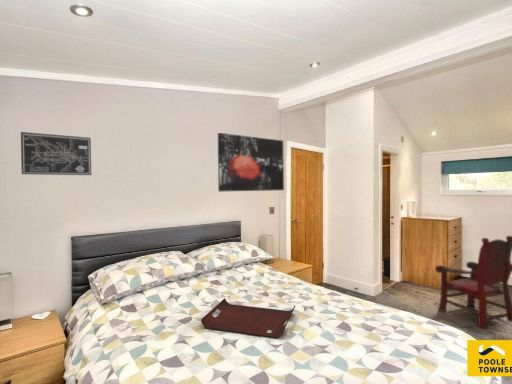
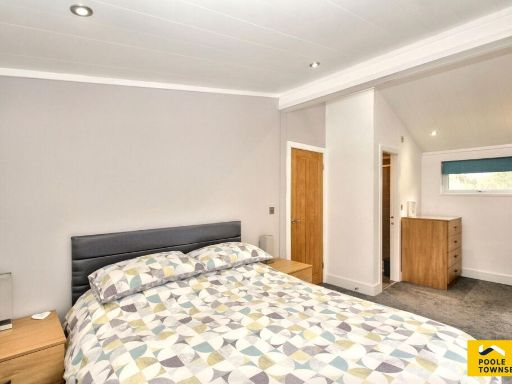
- serving tray [200,297,296,339]
- wall art [217,132,285,193]
- armchair [434,235,512,330]
- wall art [20,131,92,176]
